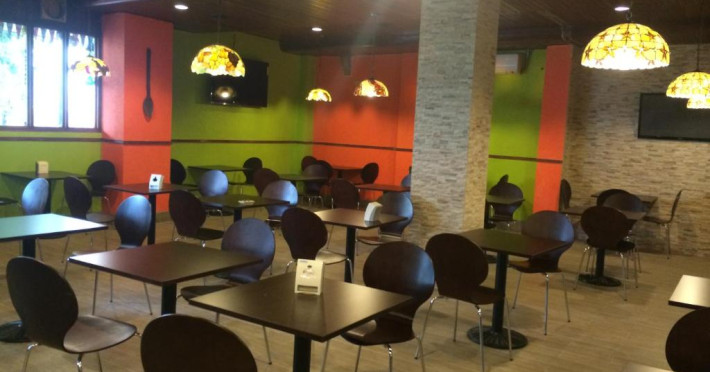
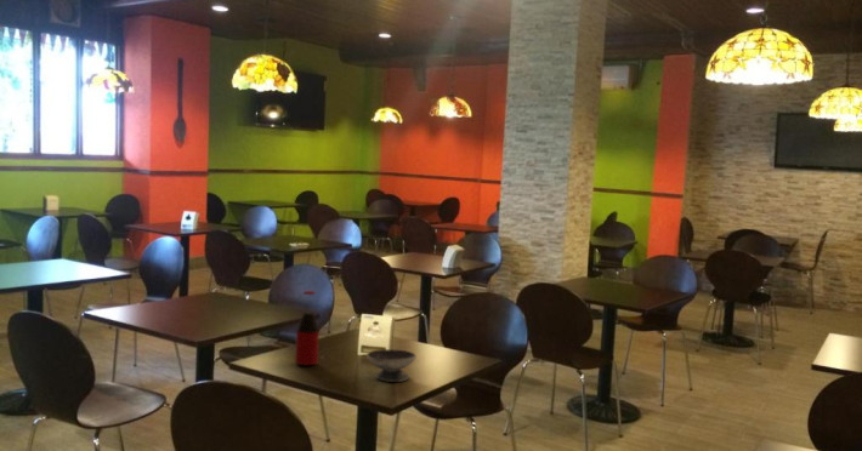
+ bowl [365,348,418,383]
+ bottle [294,290,321,366]
